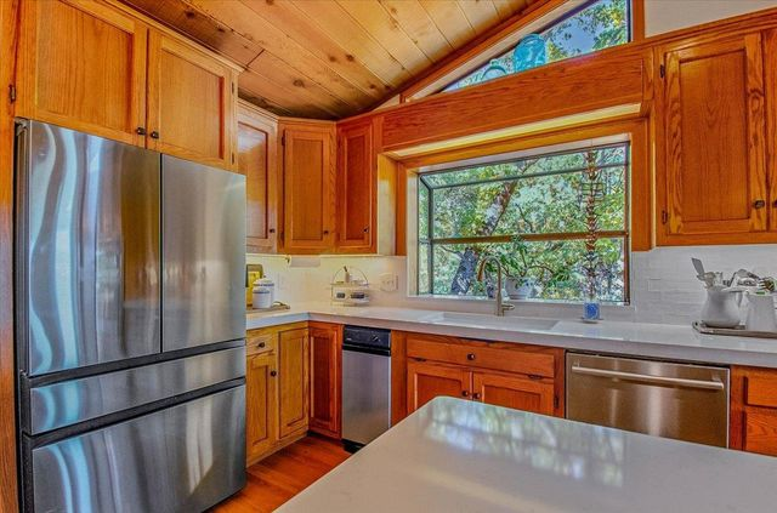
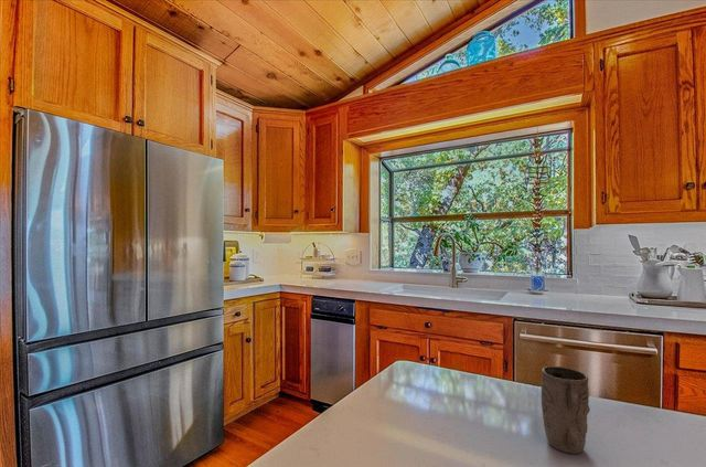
+ mug [541,365,591,455]
